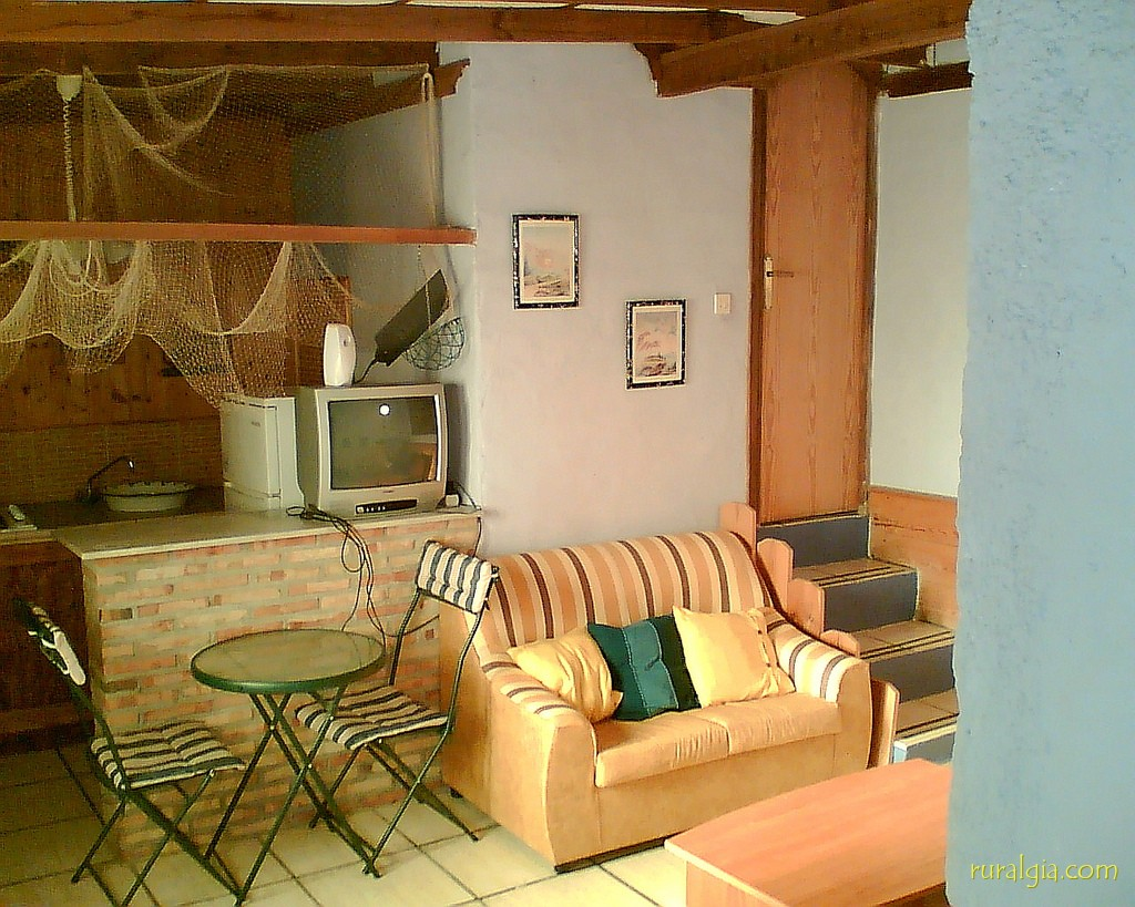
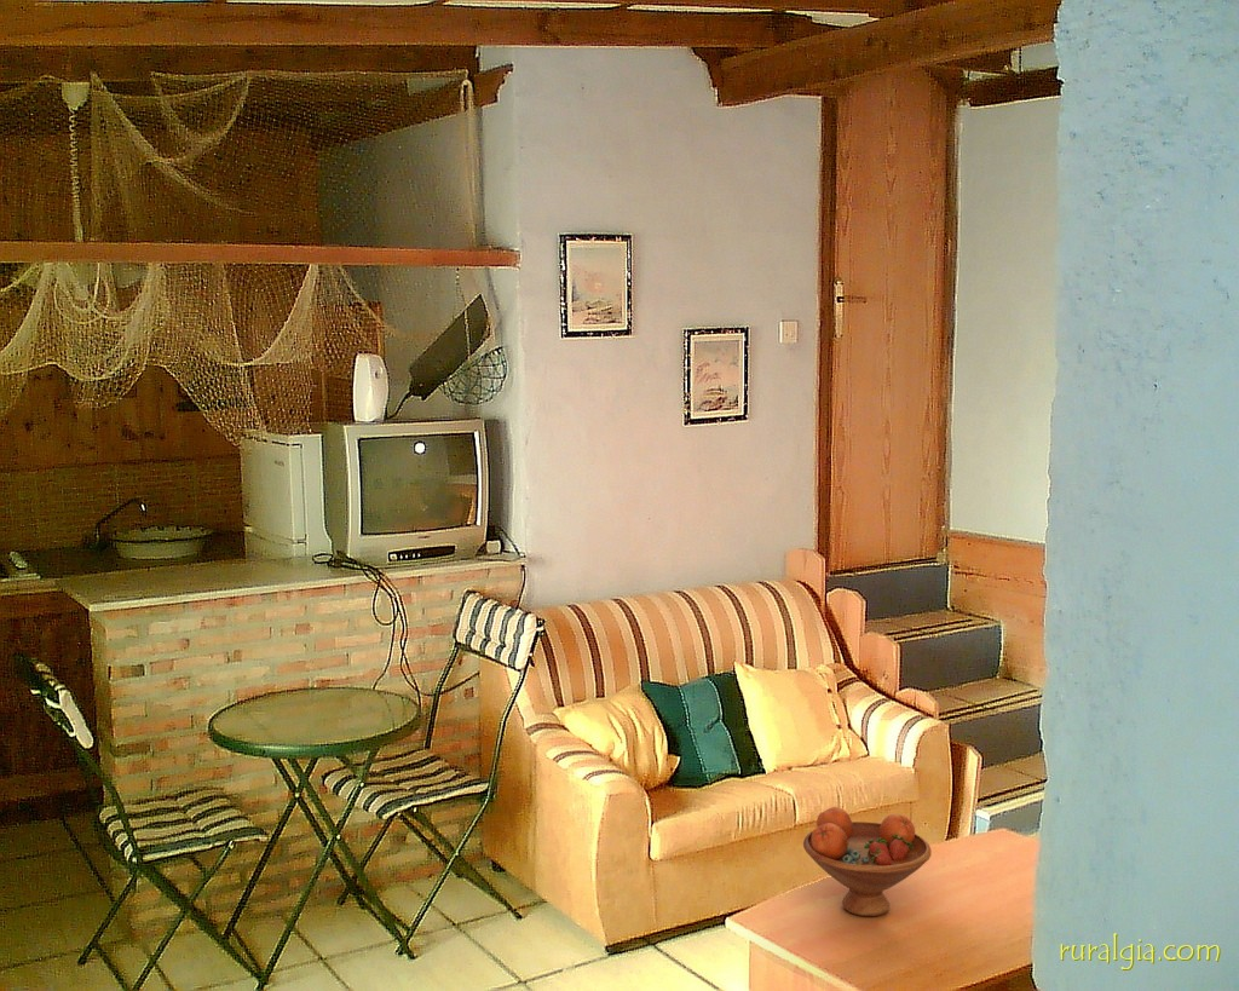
+ fruit bowl [802,806,933,917]
